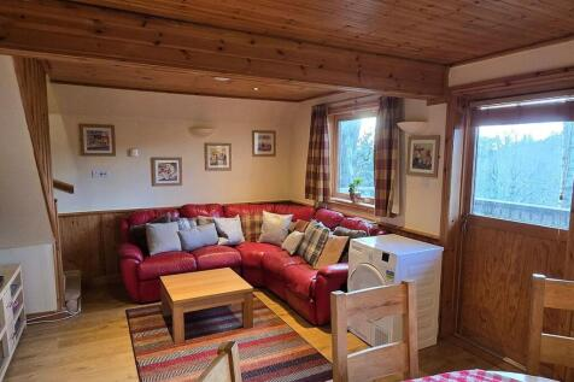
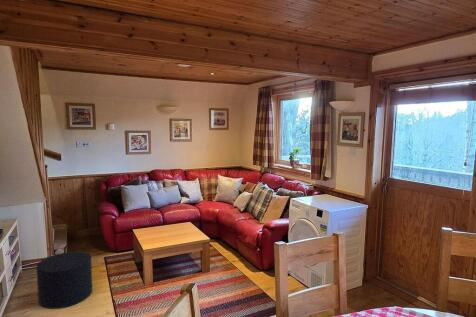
+ stool [35,251,93,310]
